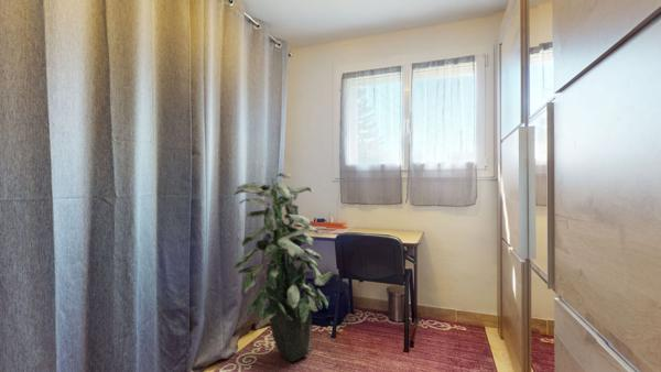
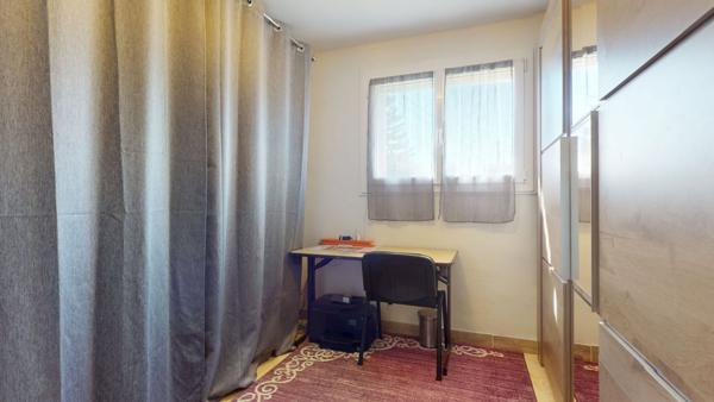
- indoor plant [232,172,336,363]
